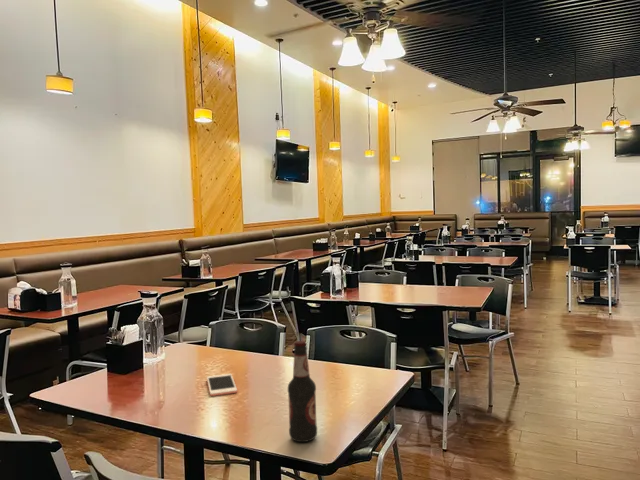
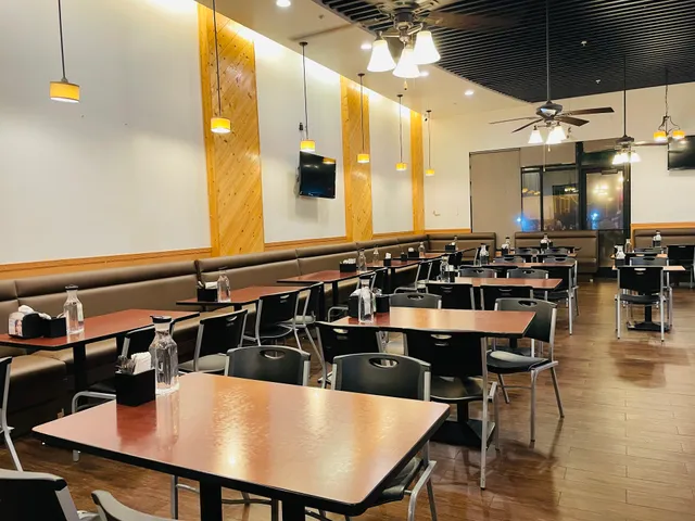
- bottle [287,340,318,443]
- cell phone [206,373,238,397]
